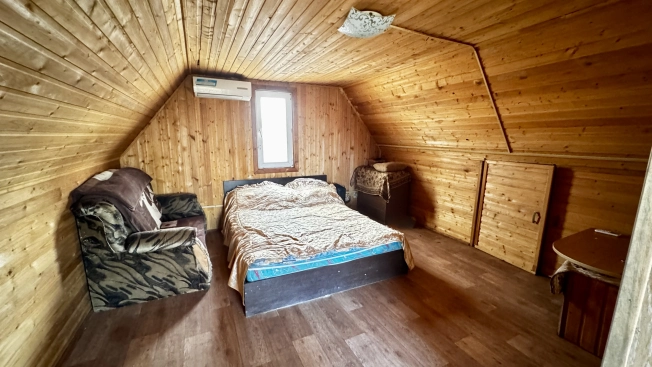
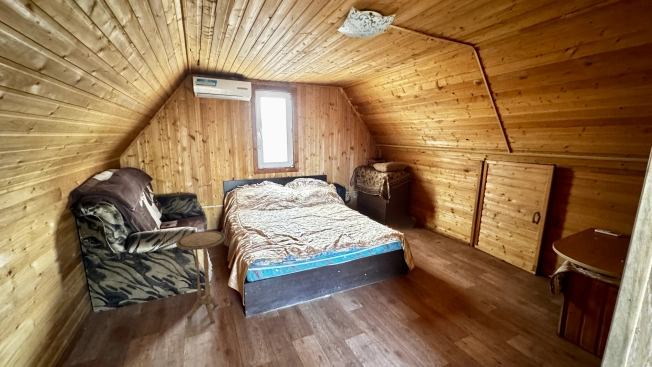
+ side table [175,230,226,324]
